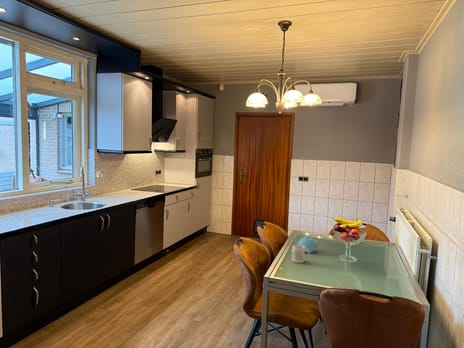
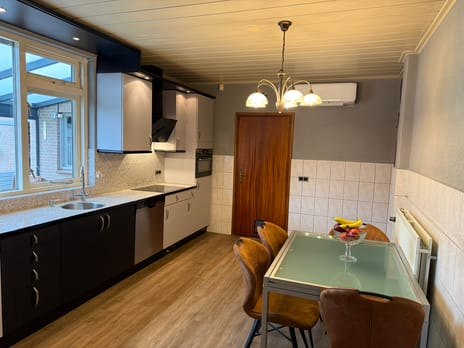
- teapot [293,233,320,254]
- mug [291,244,311,264]
